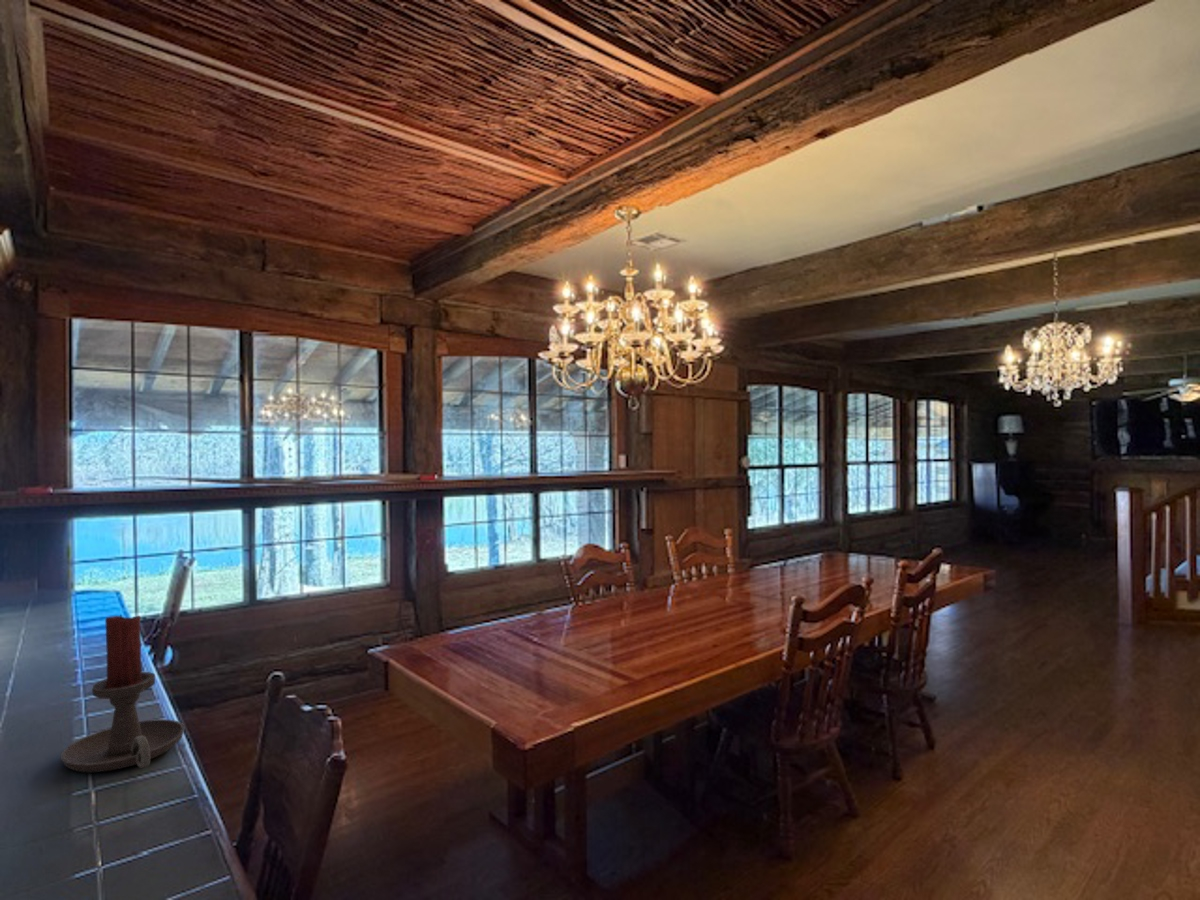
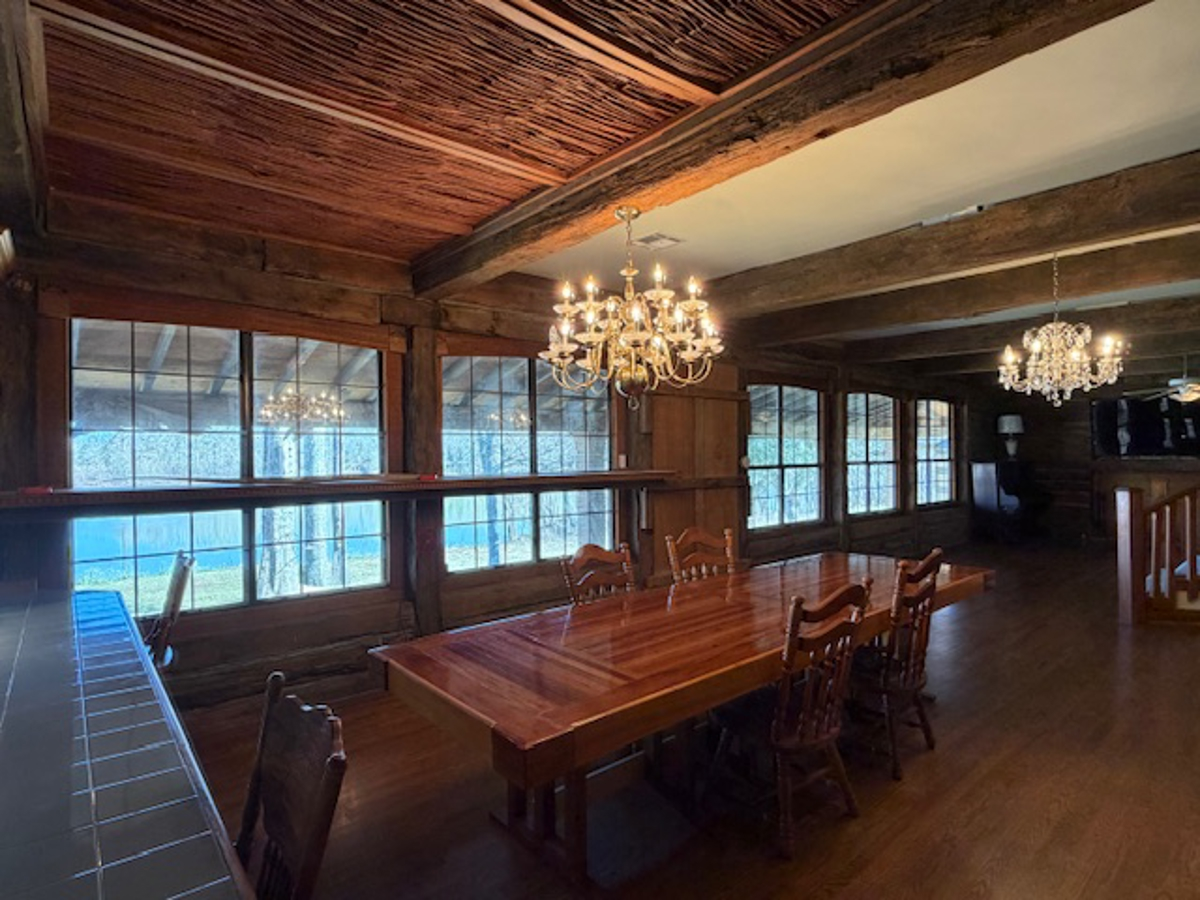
- candle holder [60,613,186,773]
